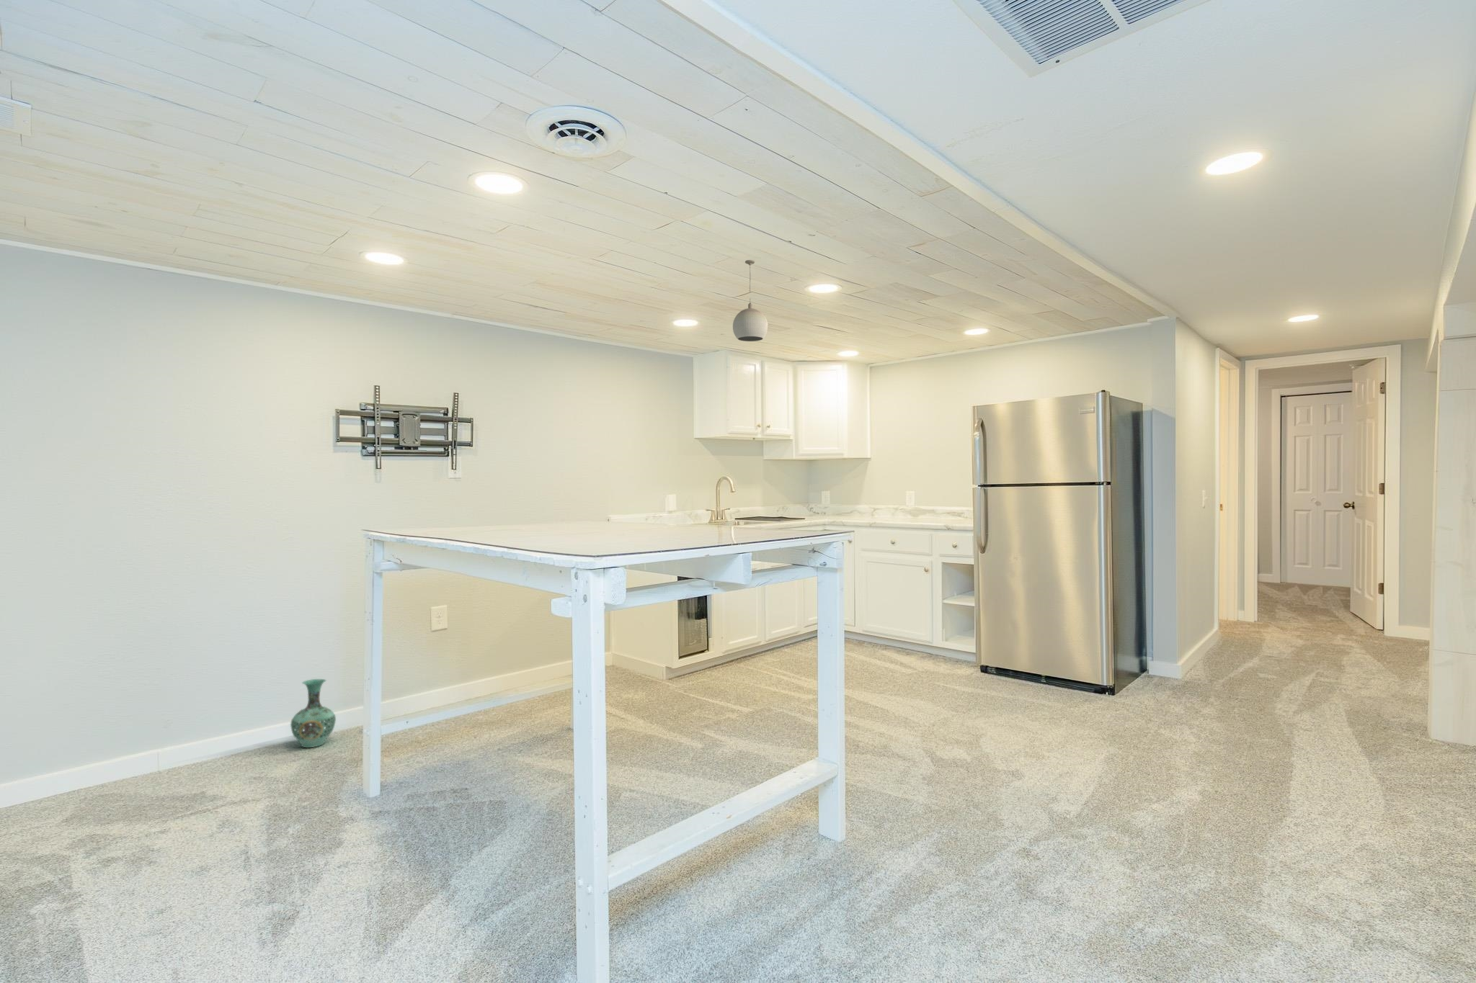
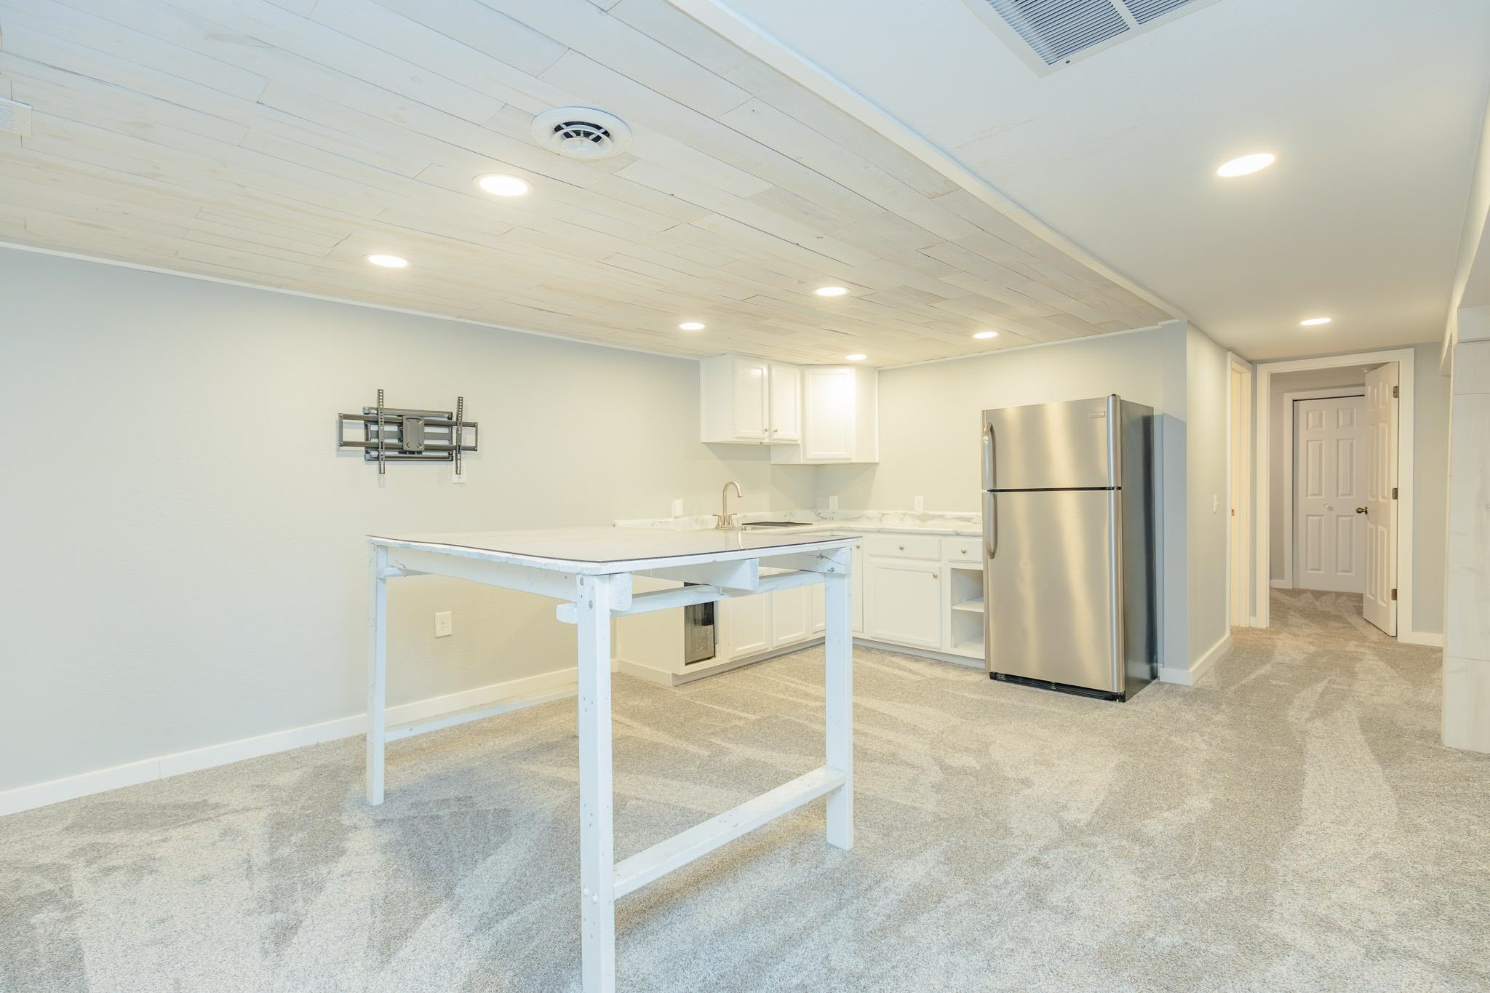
- vase [290,678,337,748]
- pendant light [732,259,768,342]
